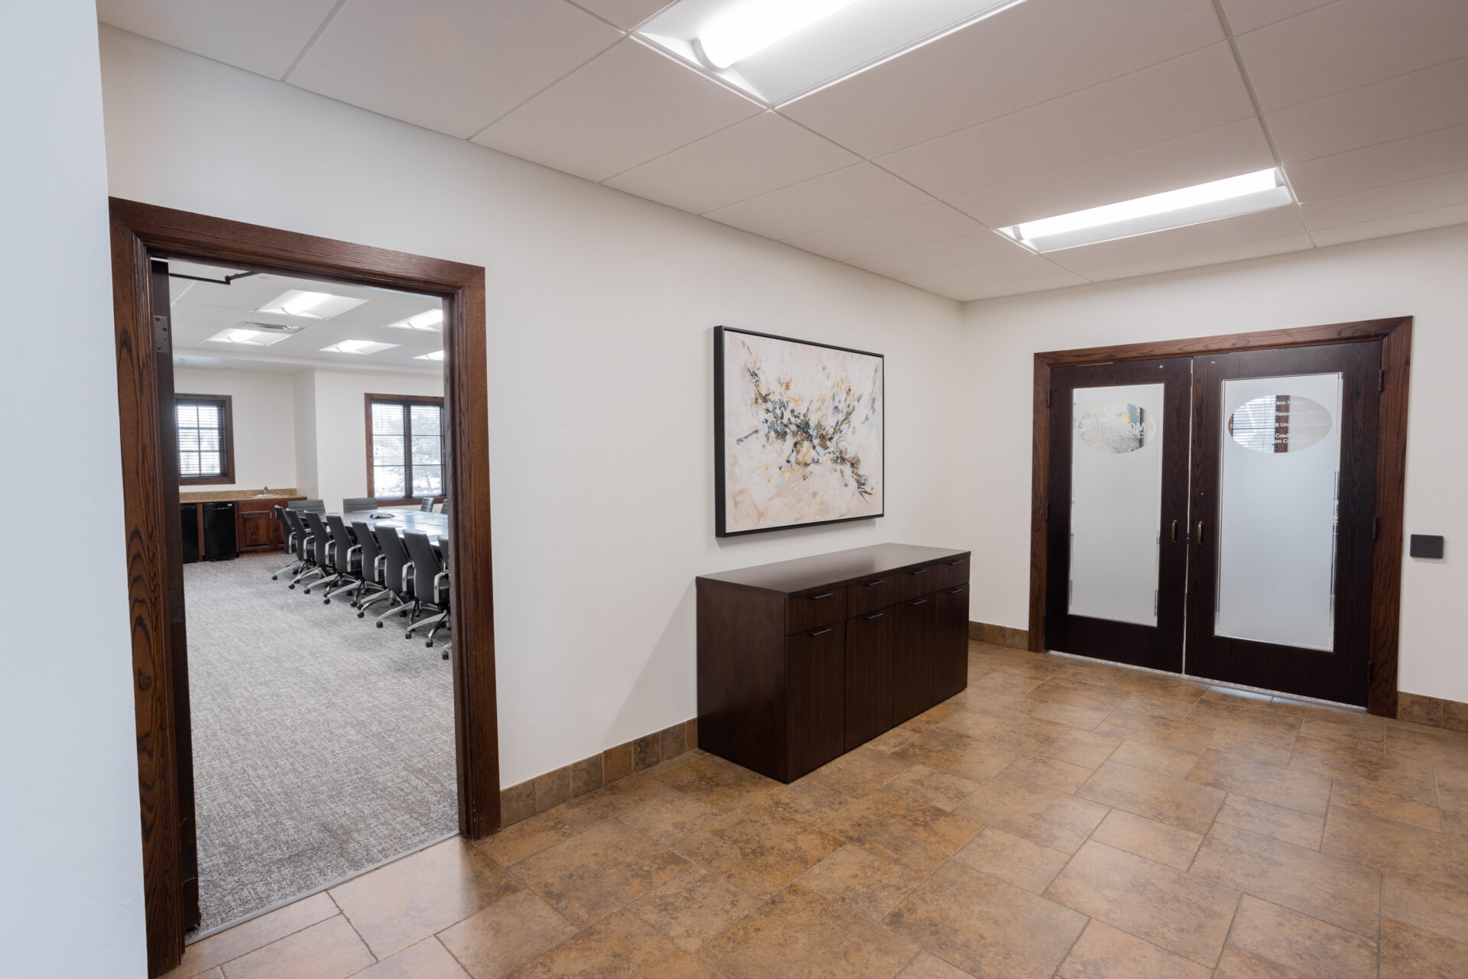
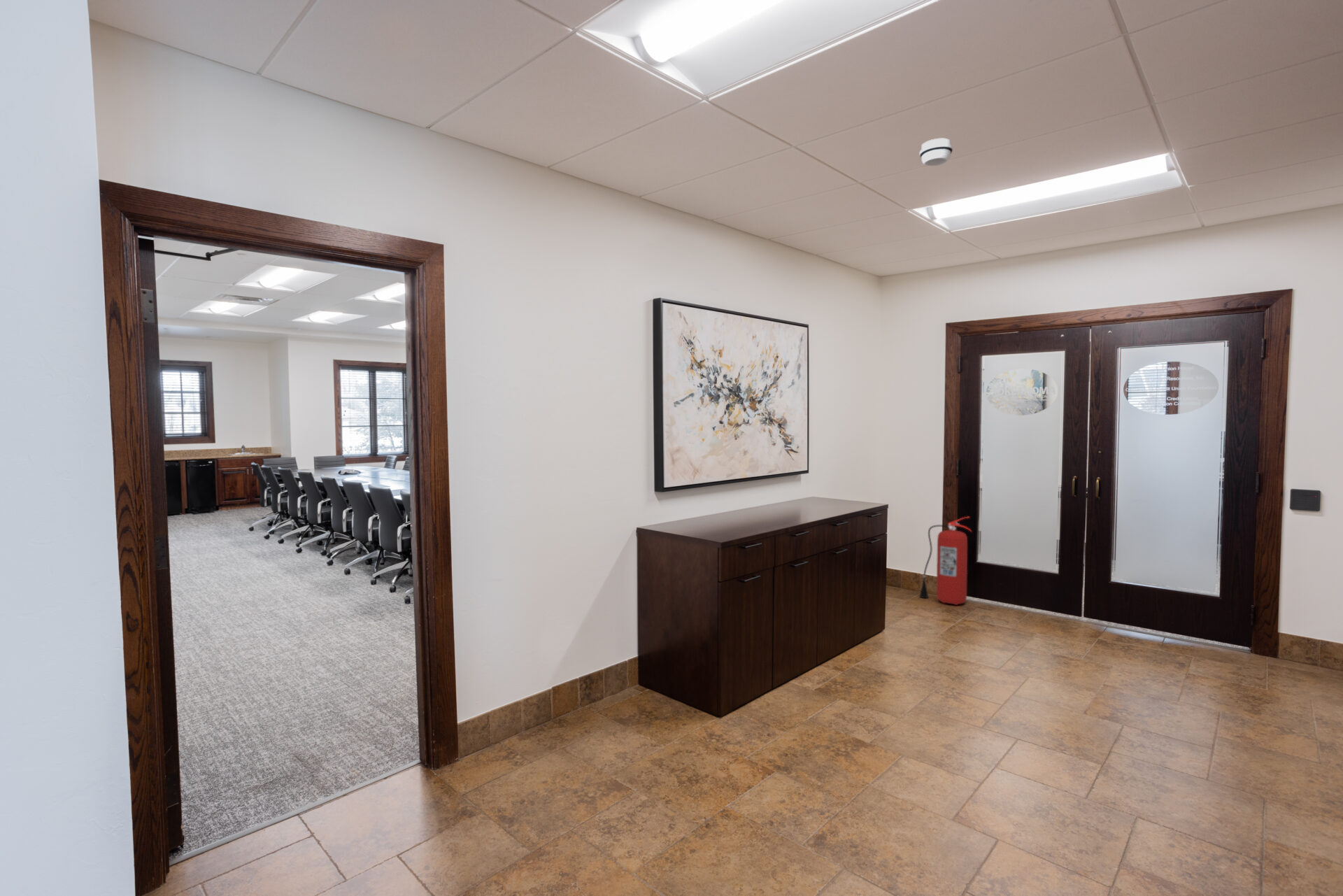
+ smoke detector [919,138,953,167]
+ fire extinguisher [919,516,972,606]
